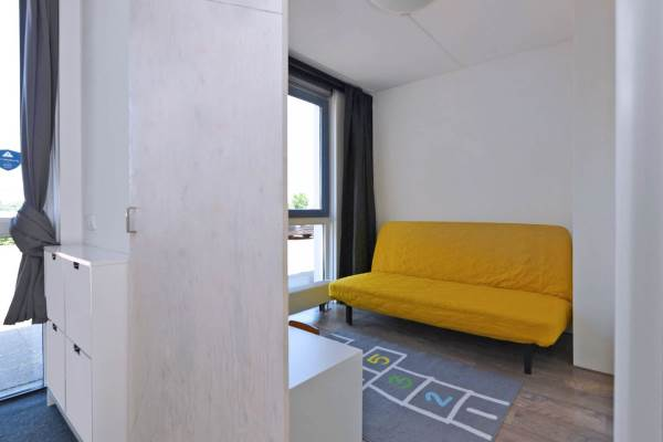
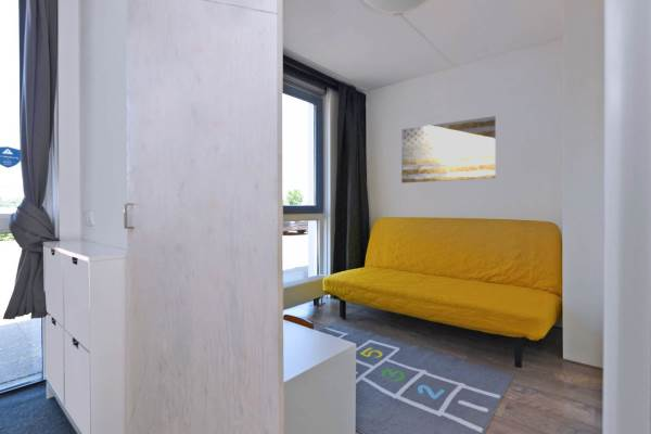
+ wall art [400,115,497,184]
